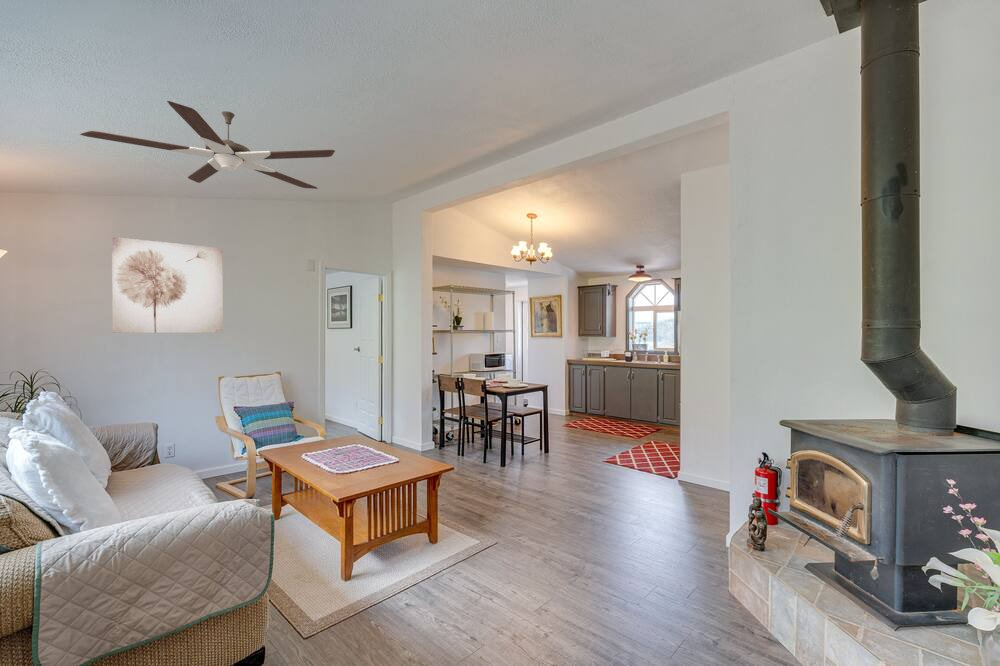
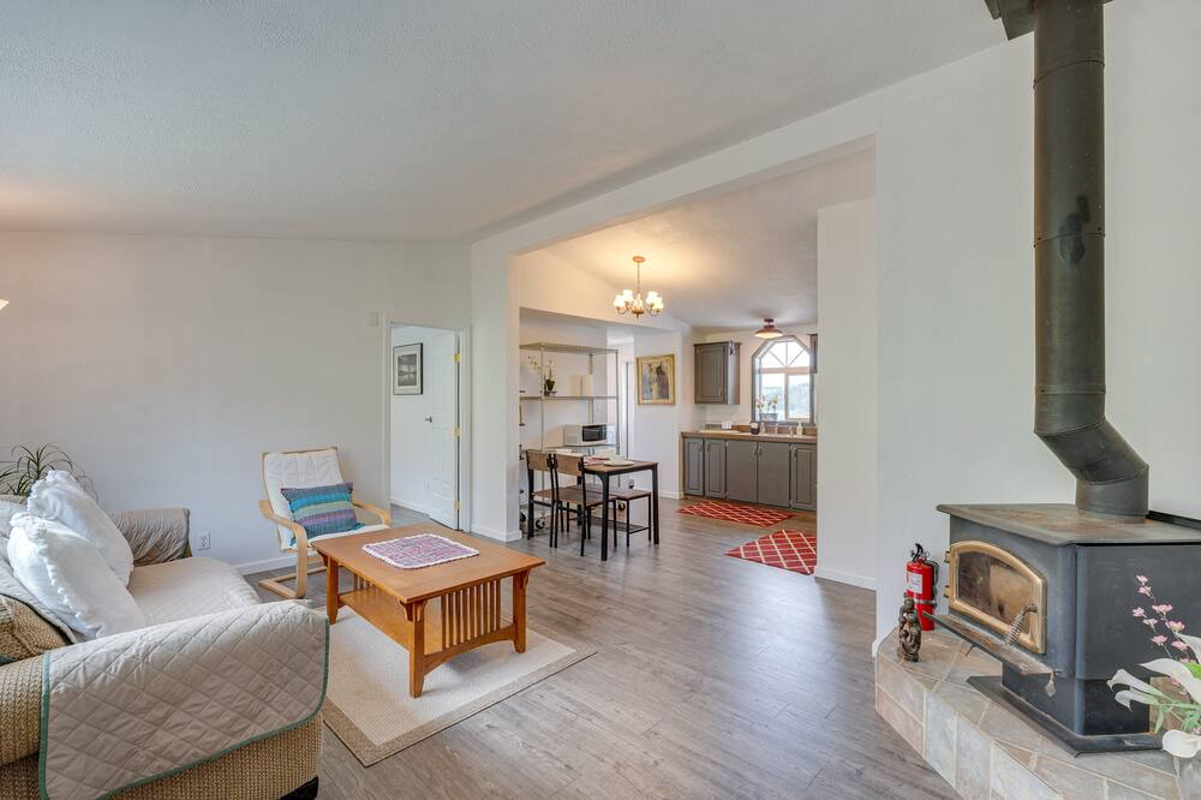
- ceiling fan [79,100,336,190]
- wall art [111,236,224,334]
